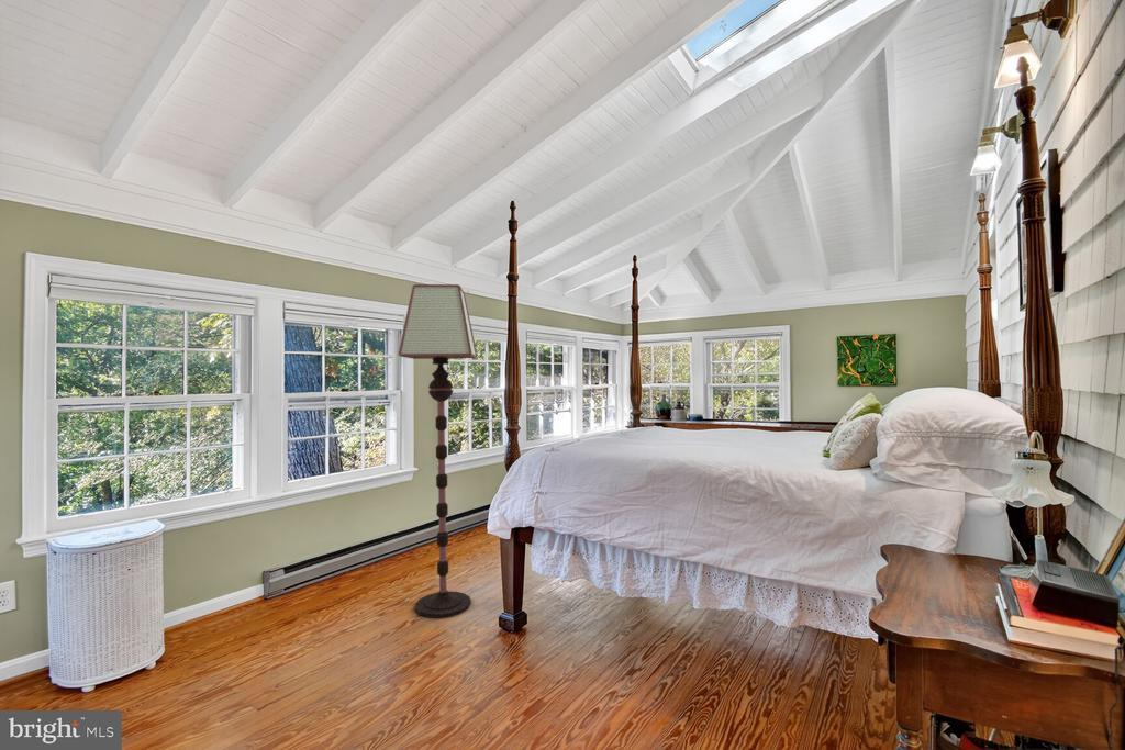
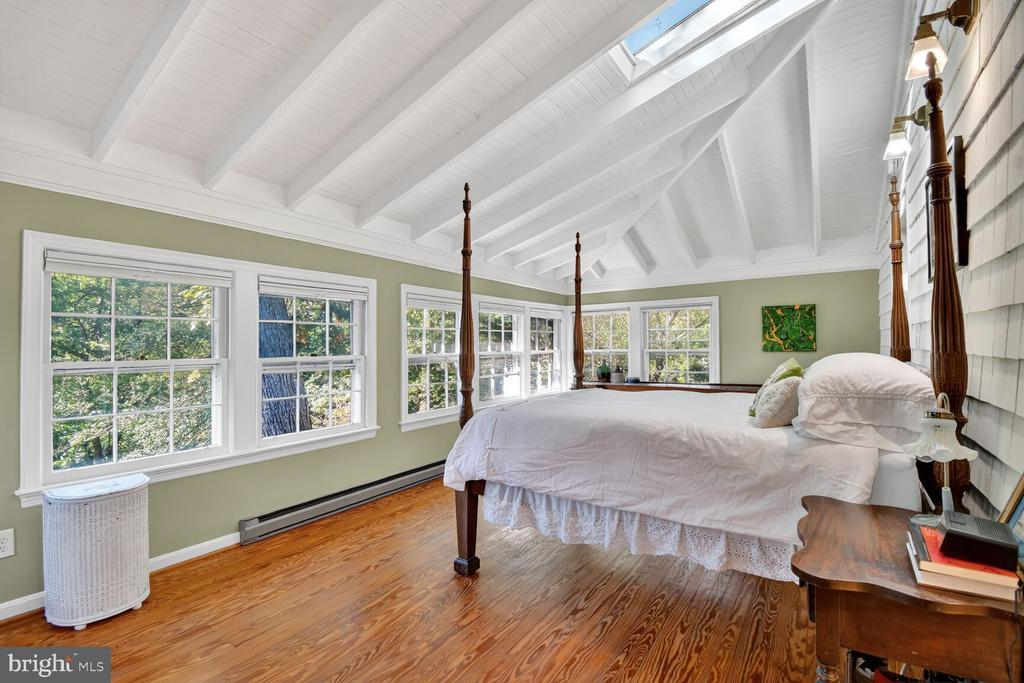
- floor lamp [398,283,478,619]
